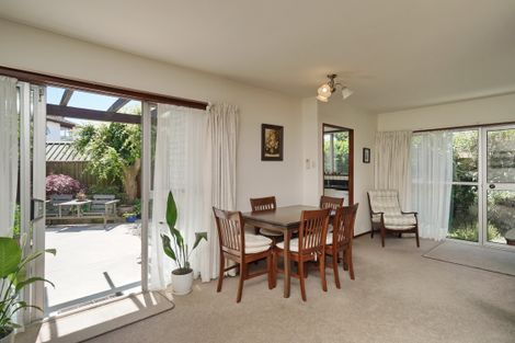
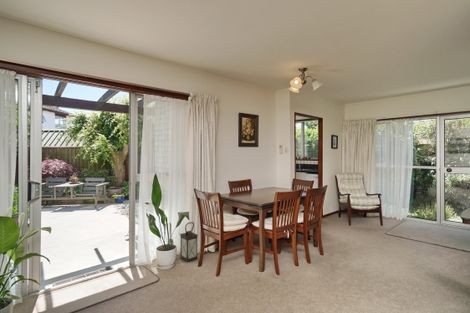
+ lantern [179,221,199,263]
